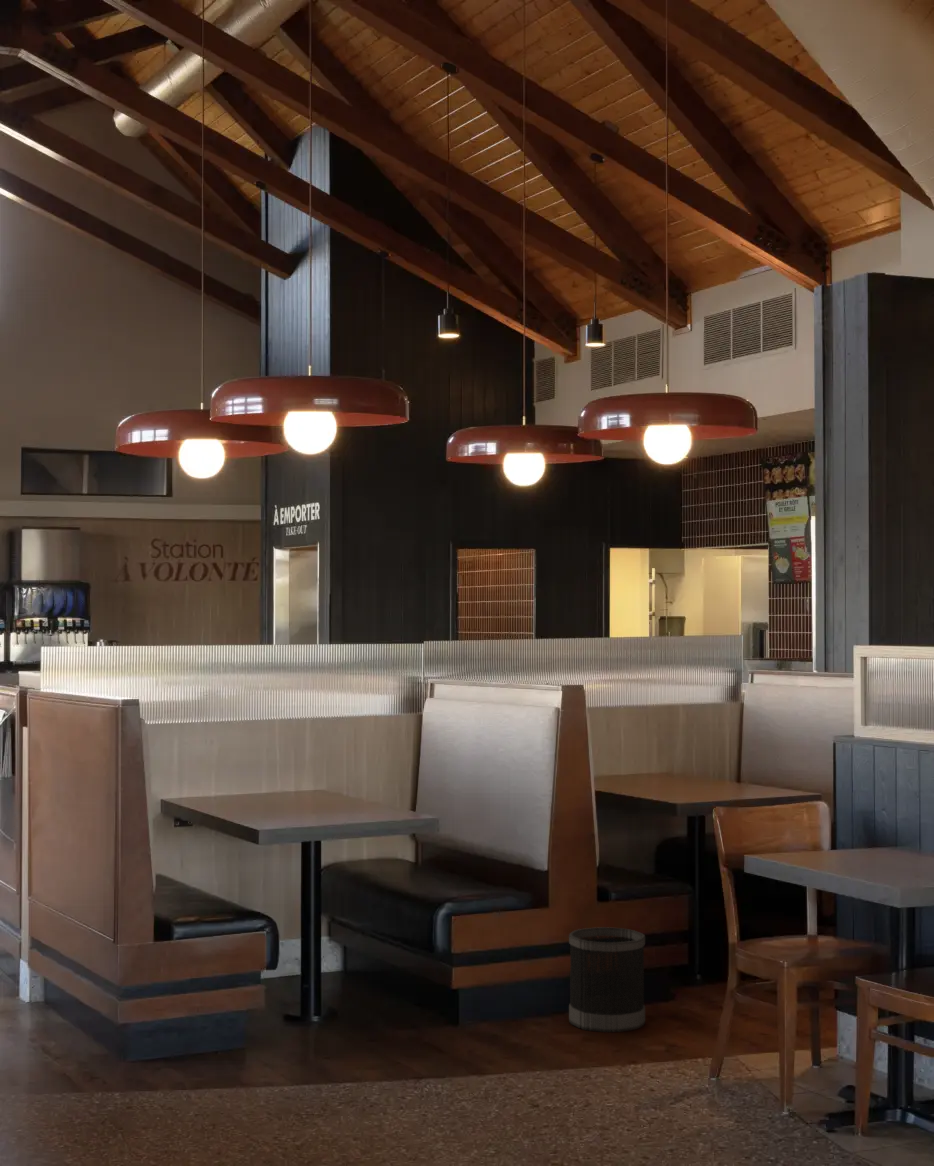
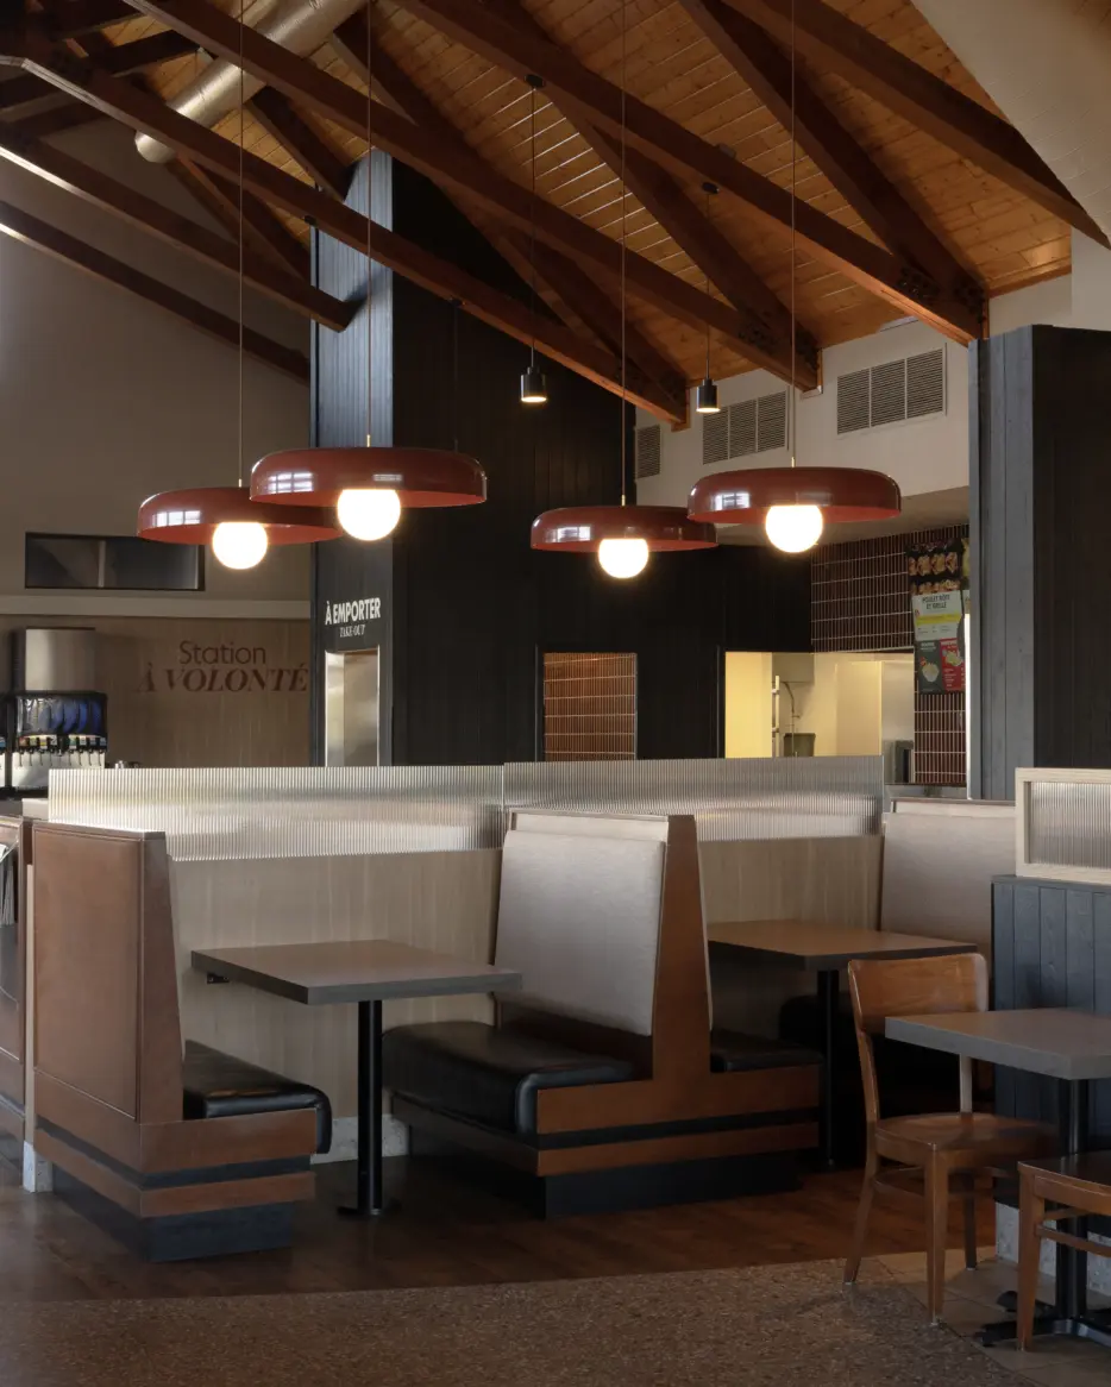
- wastebasket [568,926,646,1033]
